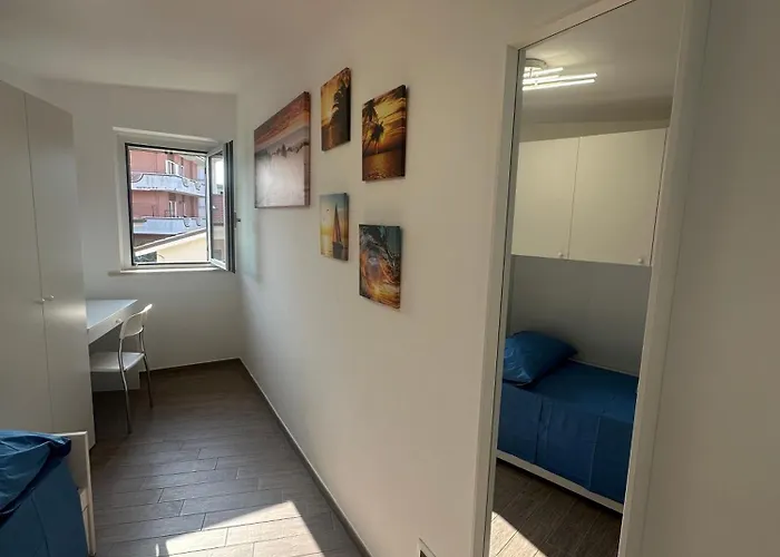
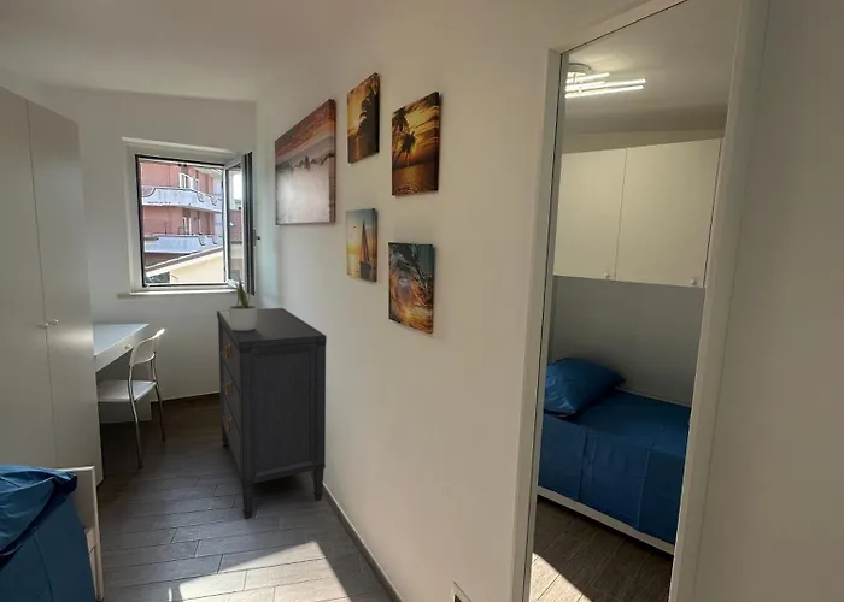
+ potted plant [228,276,258,331]
+ dresser [216,307,328,520]
